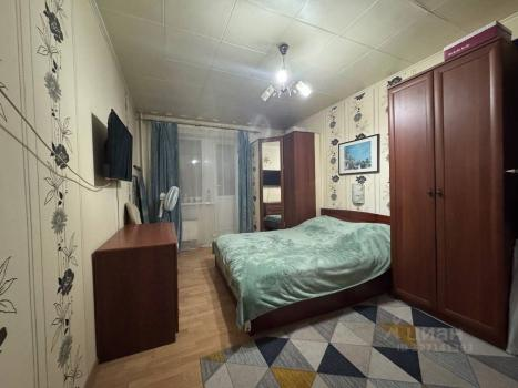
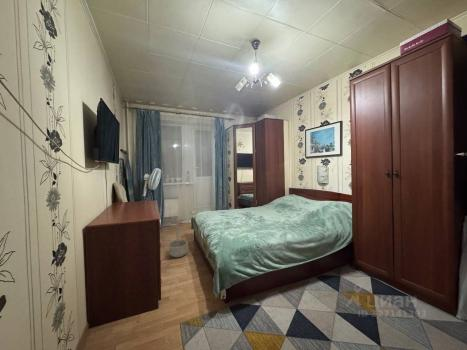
+ basket [167,225,189,258]
